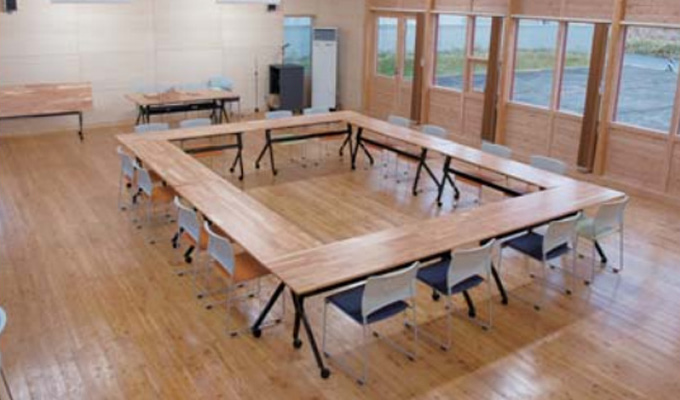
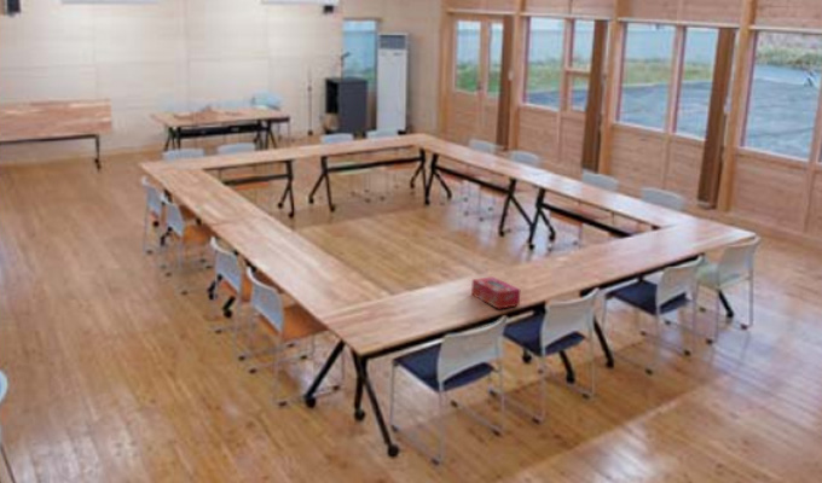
+ tissue box [470,275,521,310]
